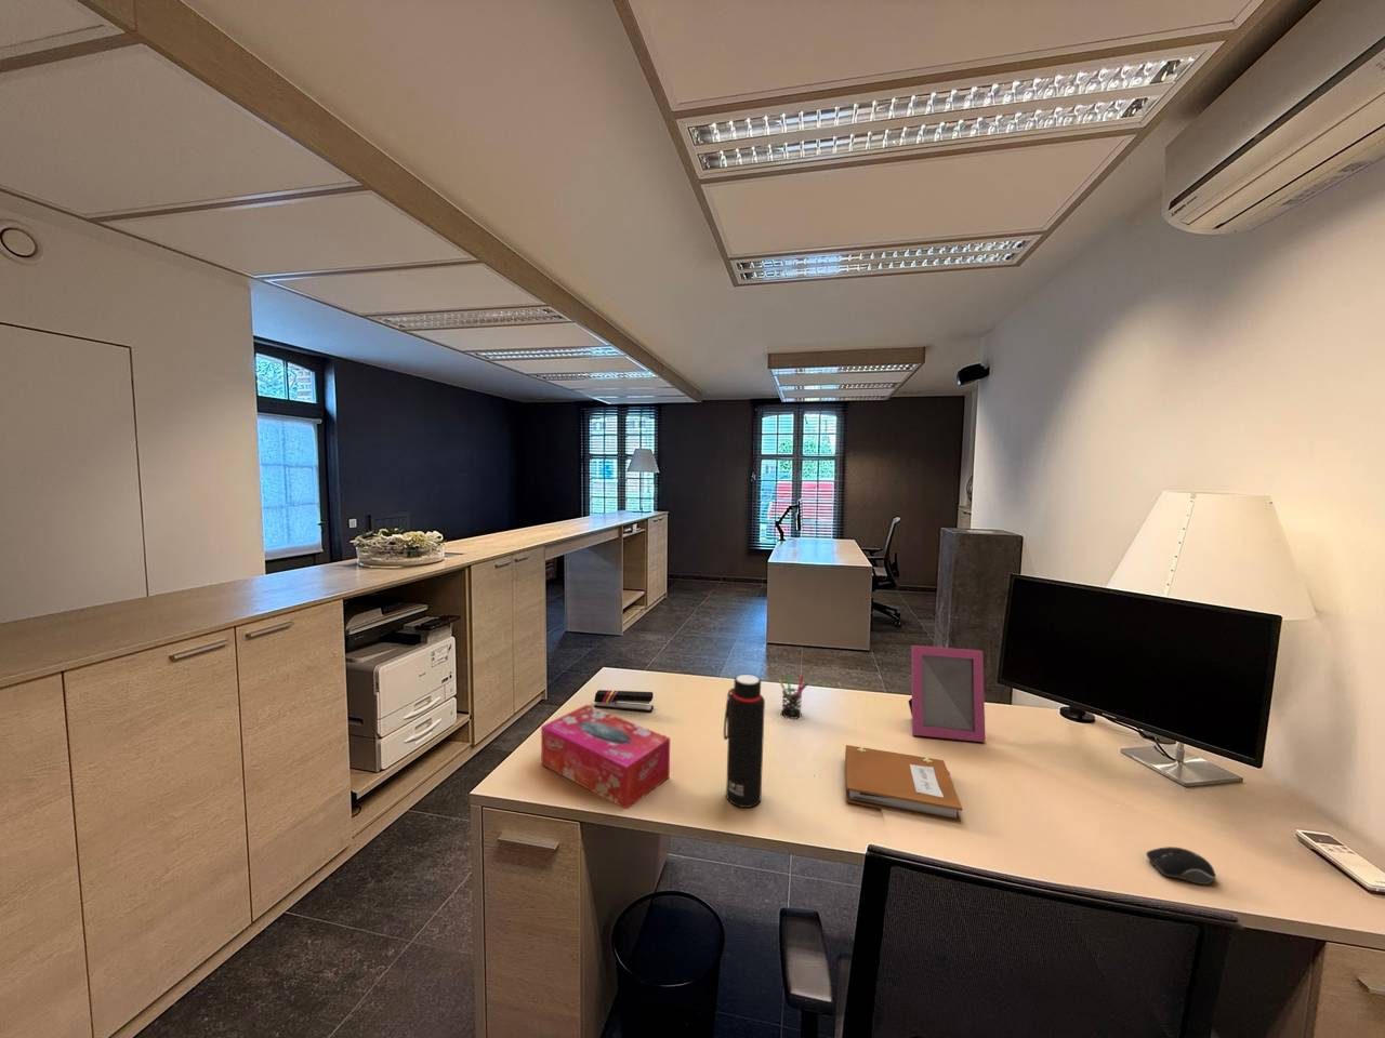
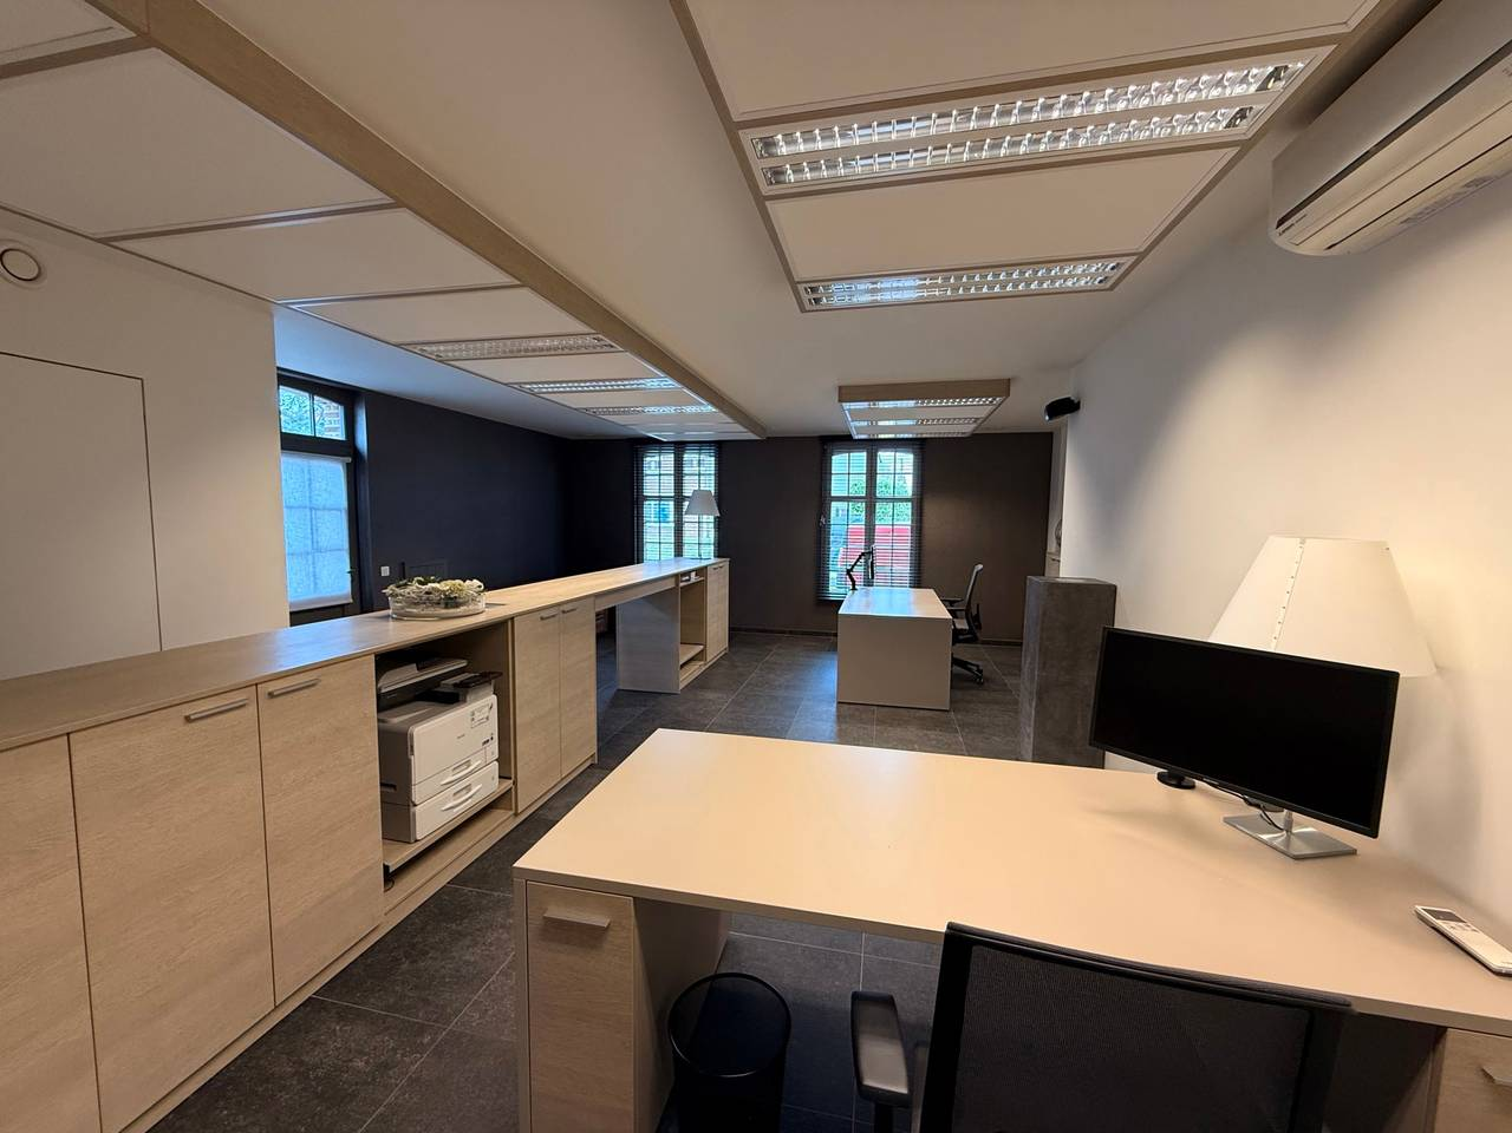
- pen holder [778,674,808,720]
- tissue box [540,704,671,810]
- computer mouse [1145,845,1216,885]
- notebook [844,744,963,823]
- stapler [593,689,654,713]
- water bottle [723,674,766,809]
- picture frame [907,644,987,743]
